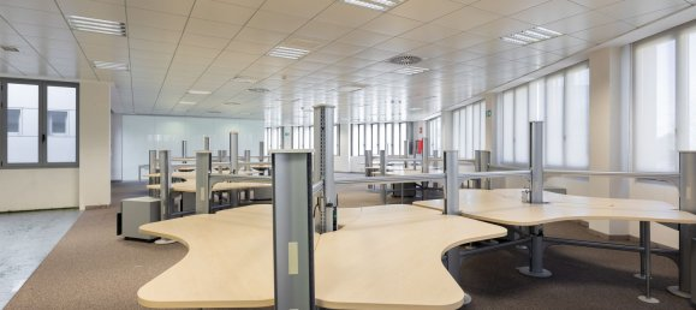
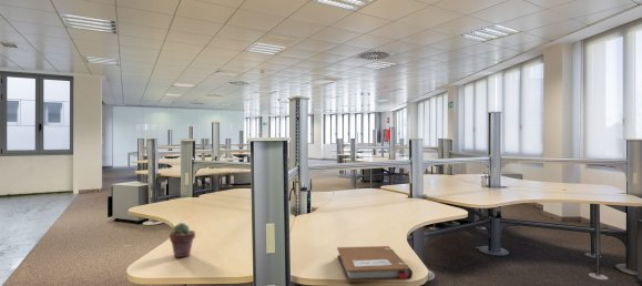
+ notebook [336,245,414,283]
+ potted succulent [169,222,196,258]
